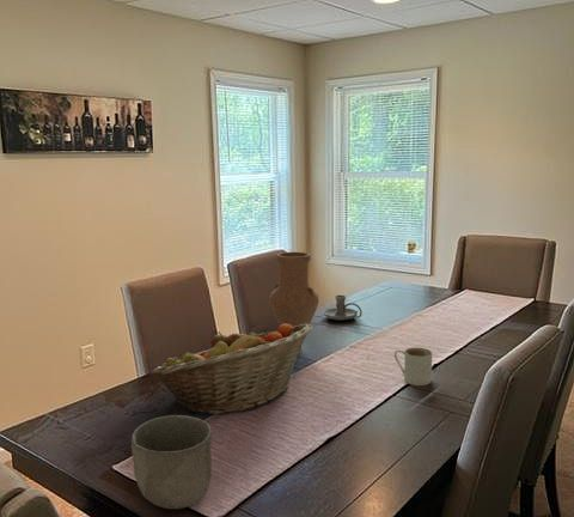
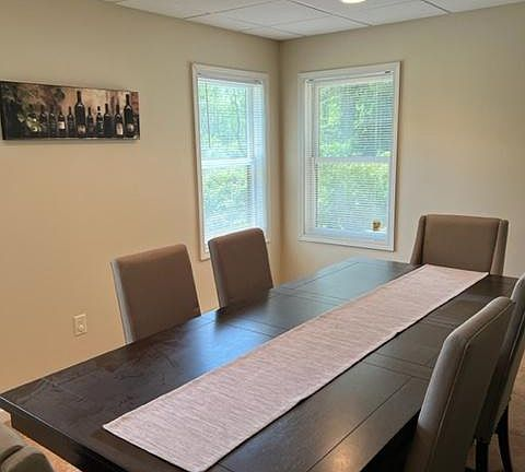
- vase [268,251,320,327]
- bowl [130,414,213,510]
- mug [393,346,433,387]
- candle holder [323,294,362,321]
- fruit basket [149,323,313,415]
